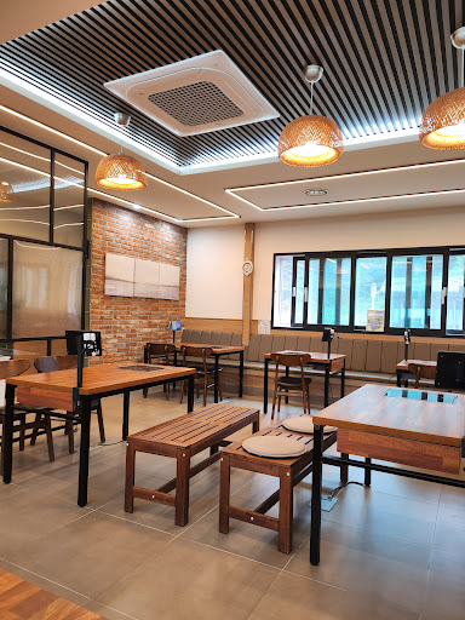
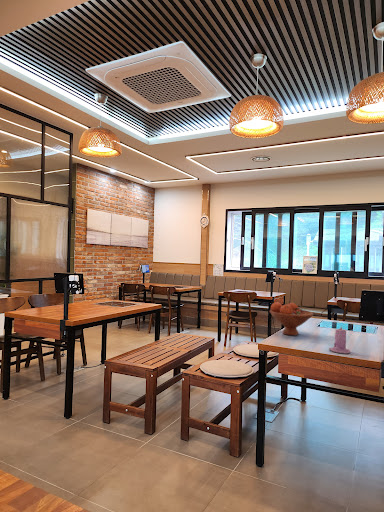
+ candle [328,326,351,354]
+ fruit bowl [269,301,314,336]
